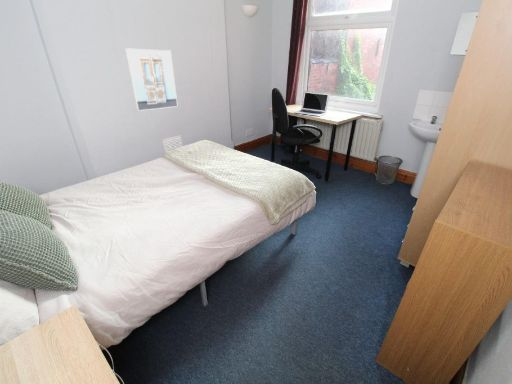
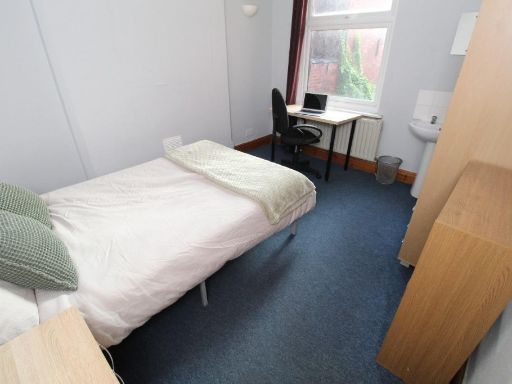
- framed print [124,47,179,112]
